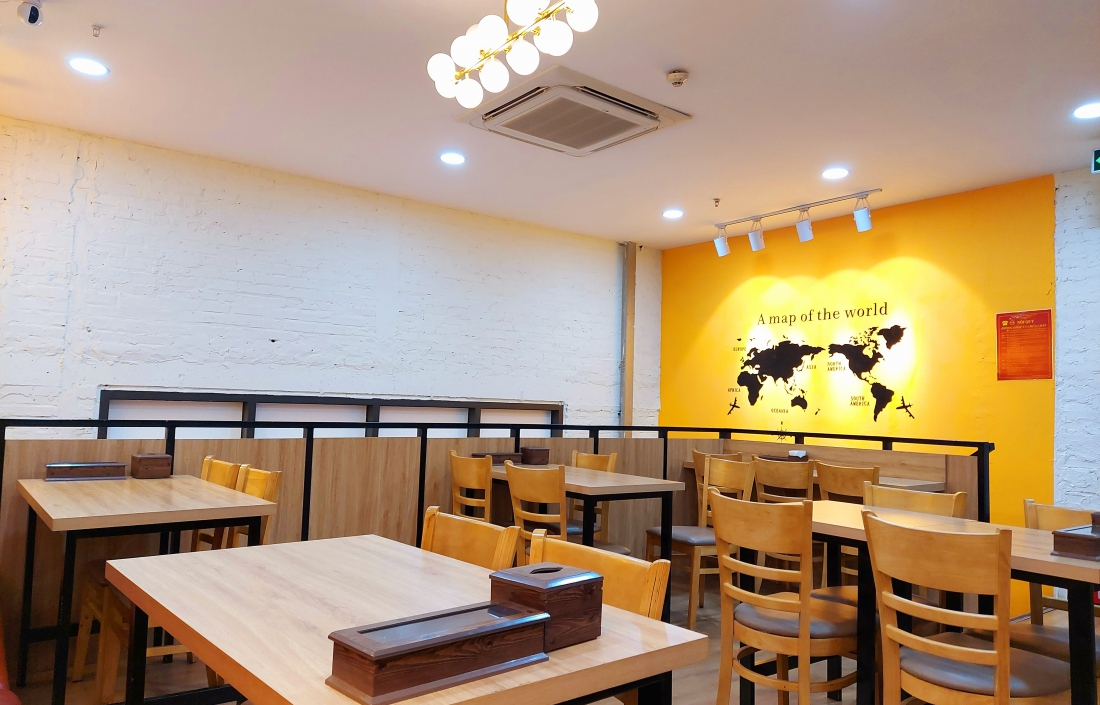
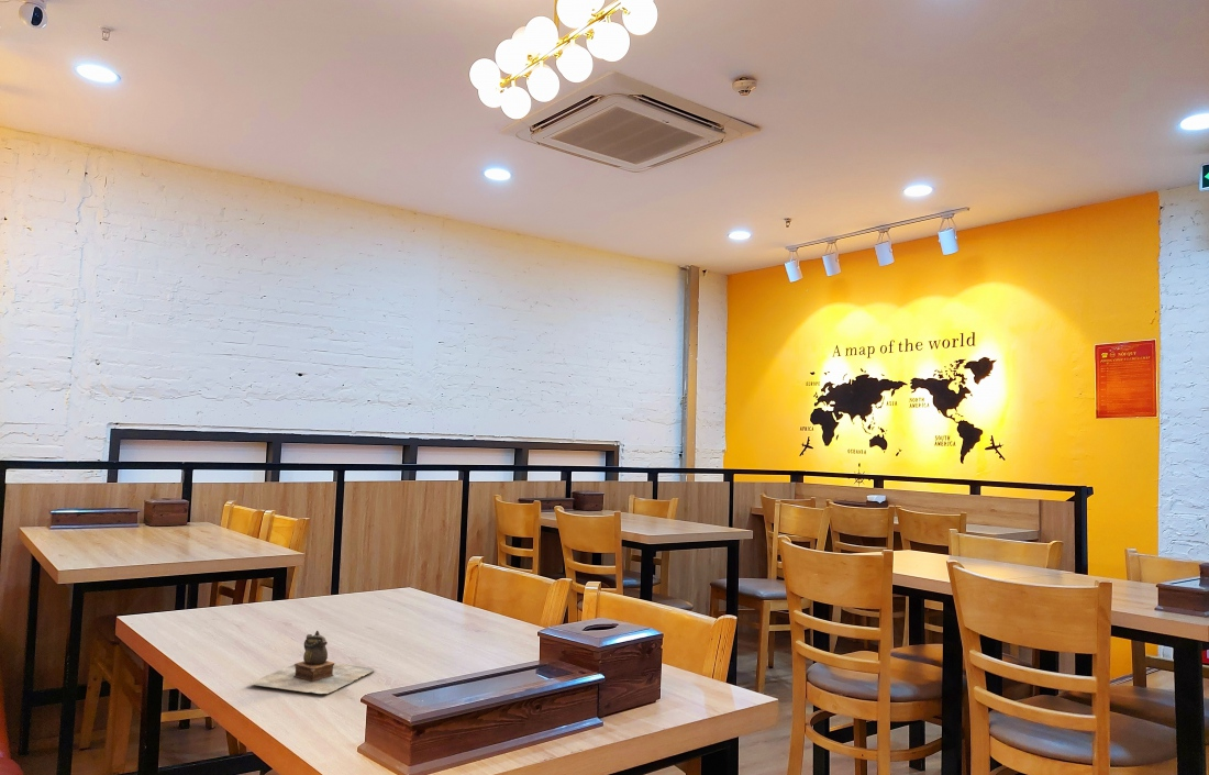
+ teapot [247,630,375,695]
